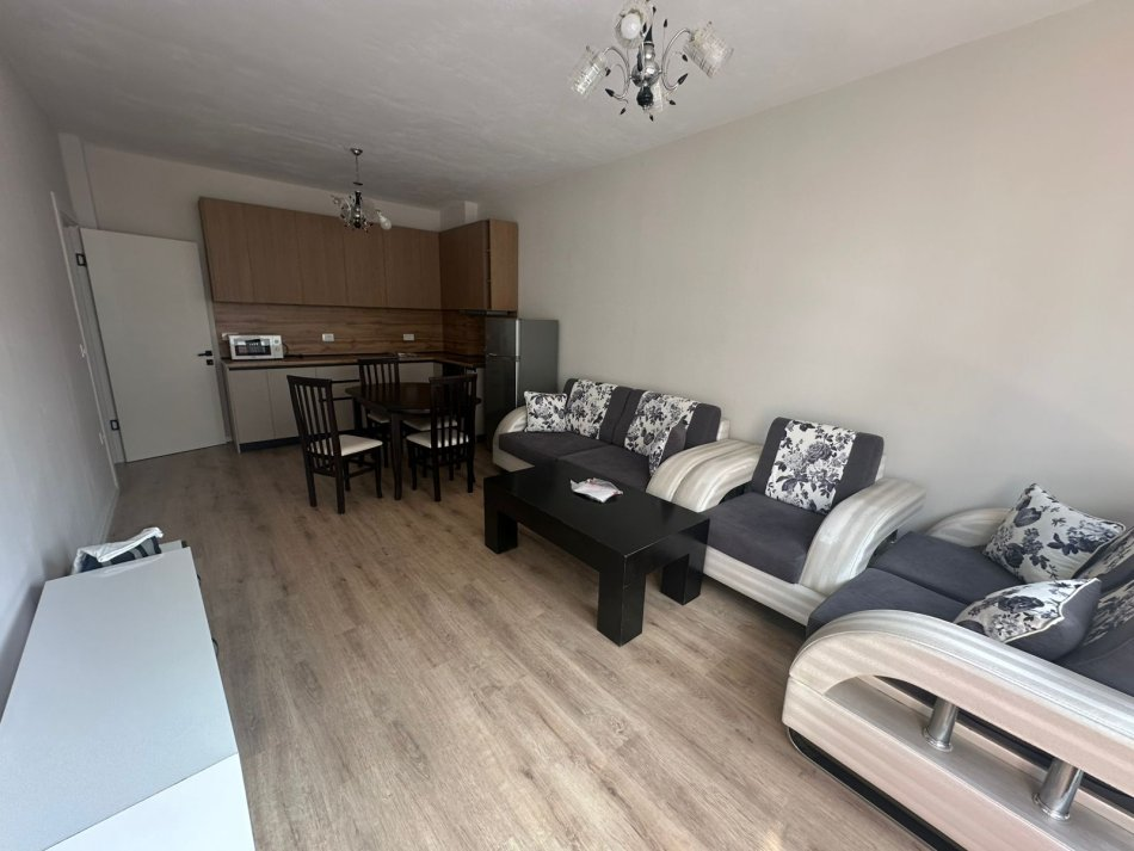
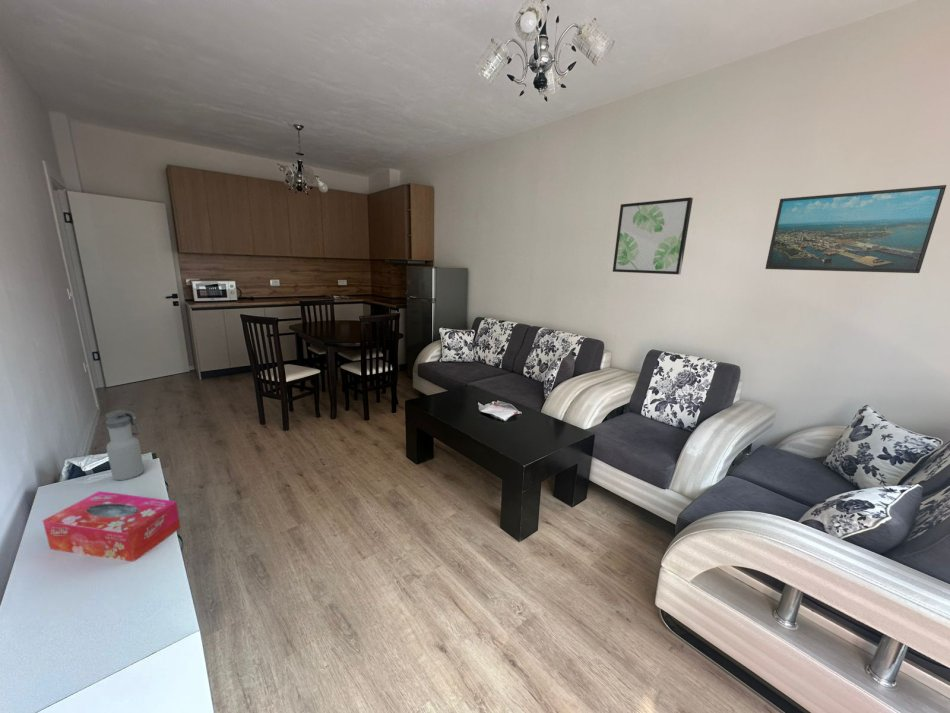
+ wall art [612,196,694,276]
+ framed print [764,184,947,274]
+ water bottle [105,409,145,481]
+ tissue box [42,490,181,563]
